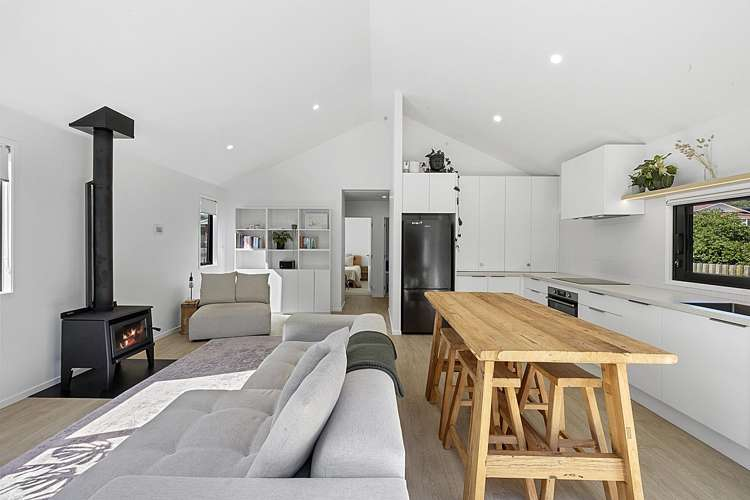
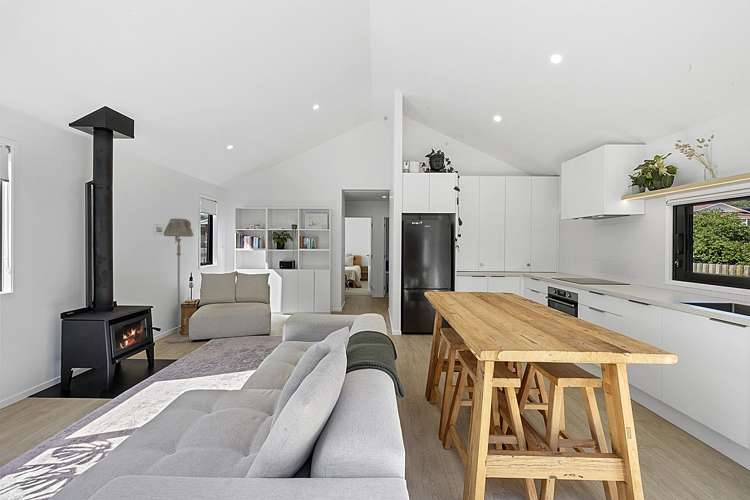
+ floor lamp [163,218,194,344]
